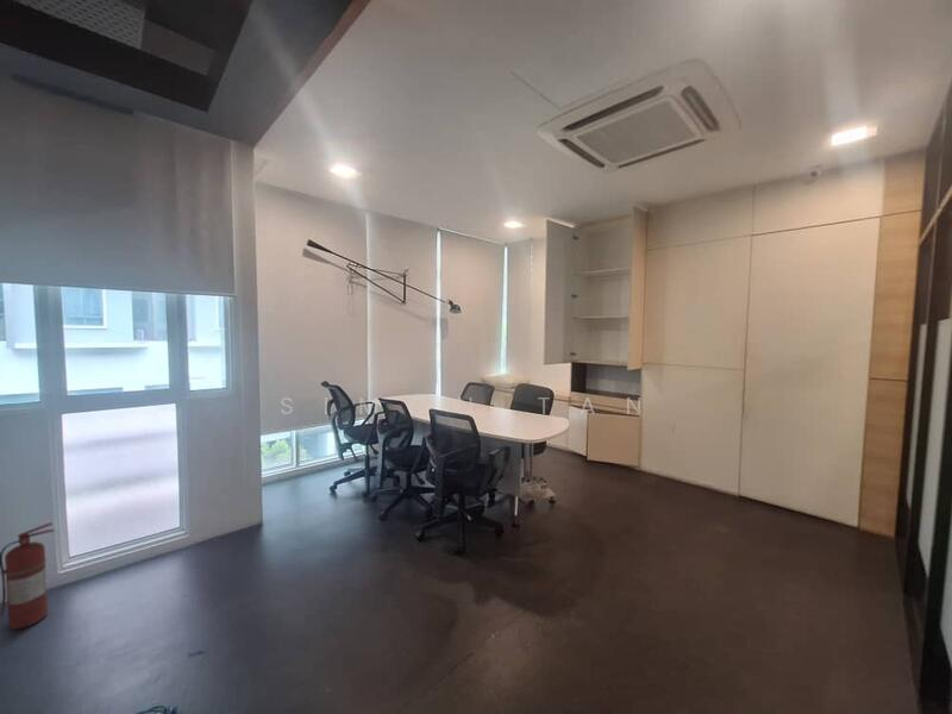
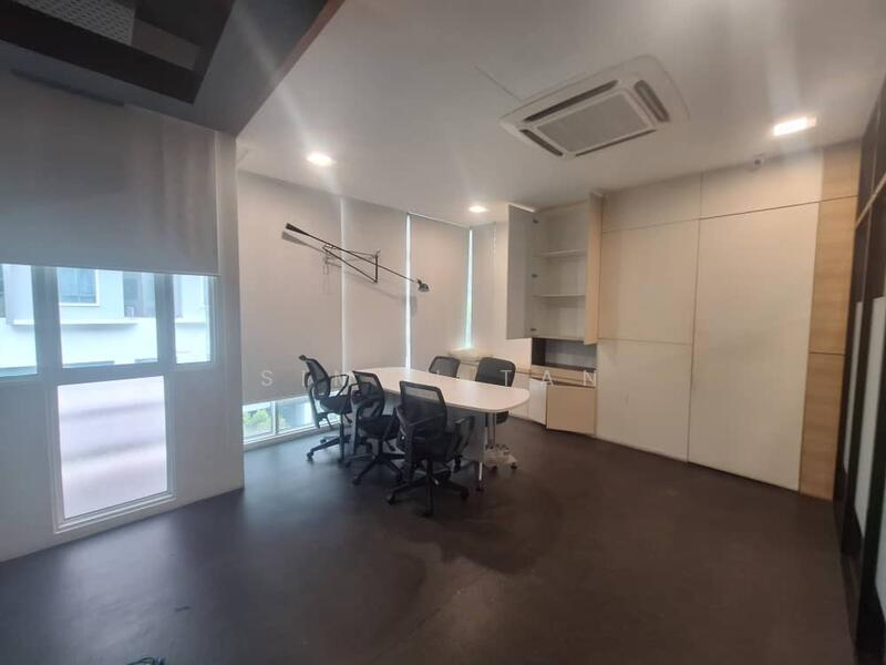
- fire extinguisher [0,521,56,631]
